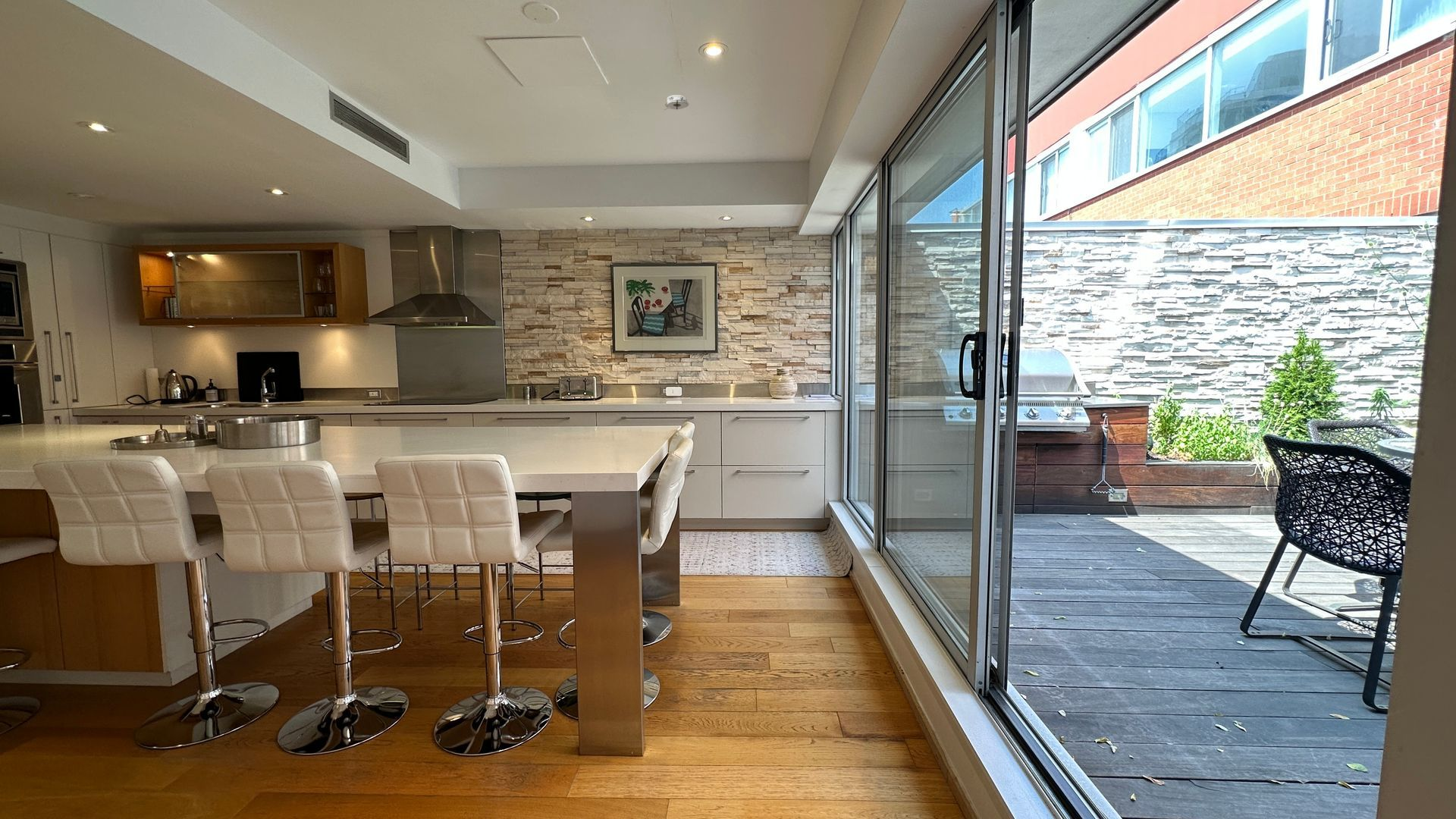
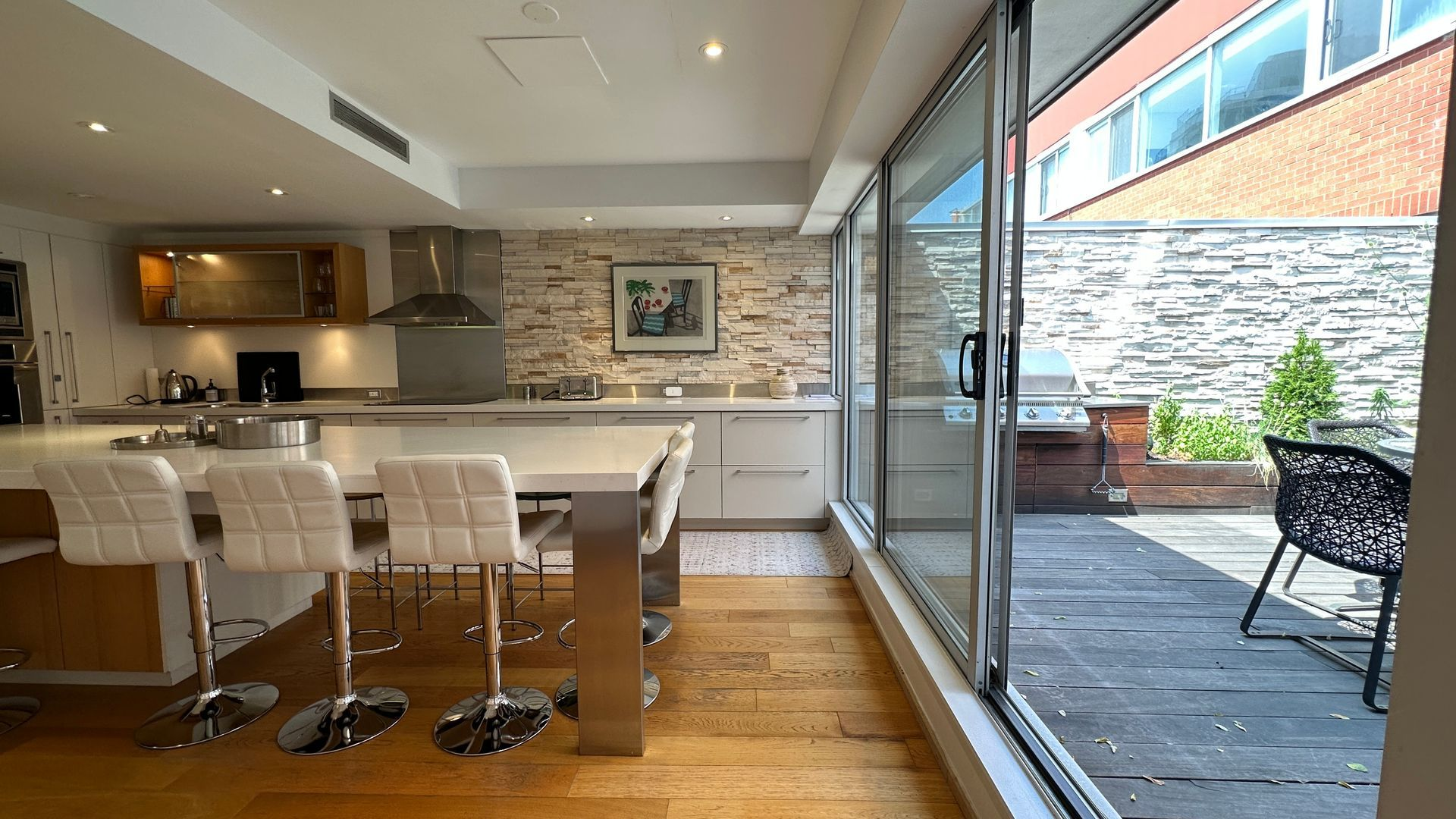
- smoke detector [664,94,690,111]
